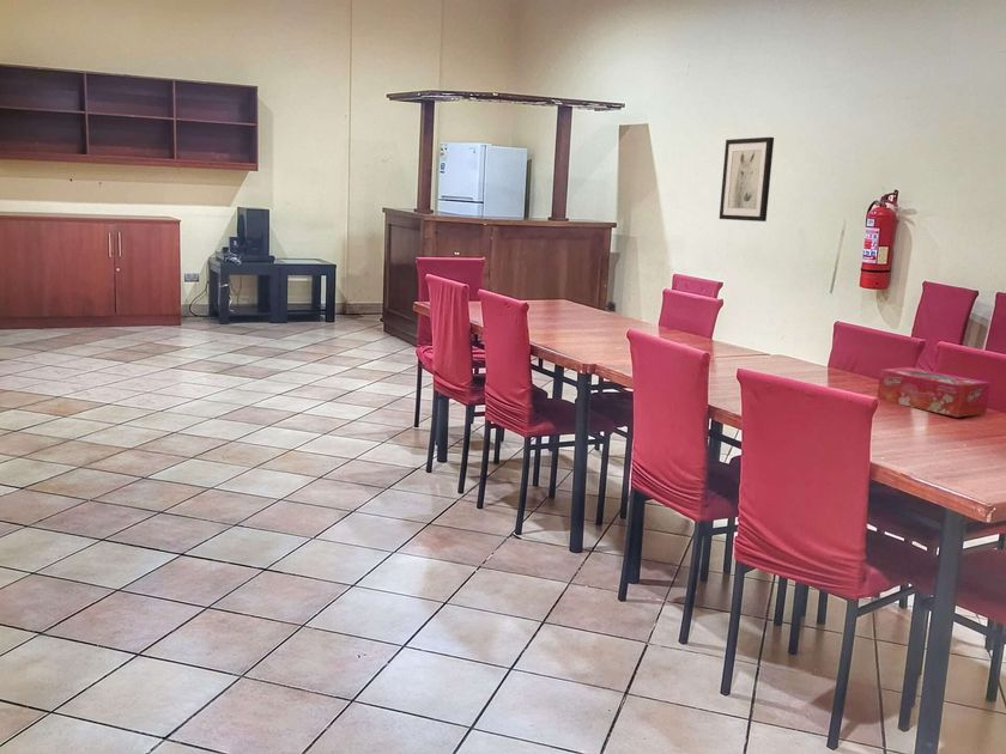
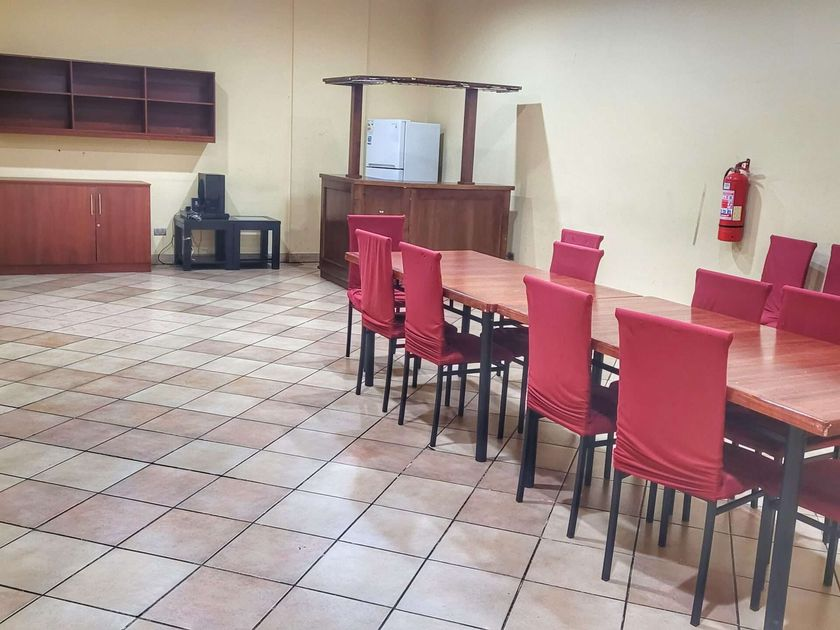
- tissue box [875,366,992,418]
- wall art [719,136,775,223]
